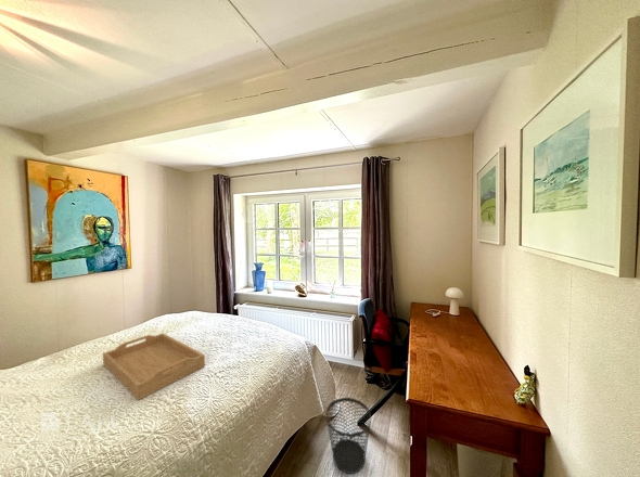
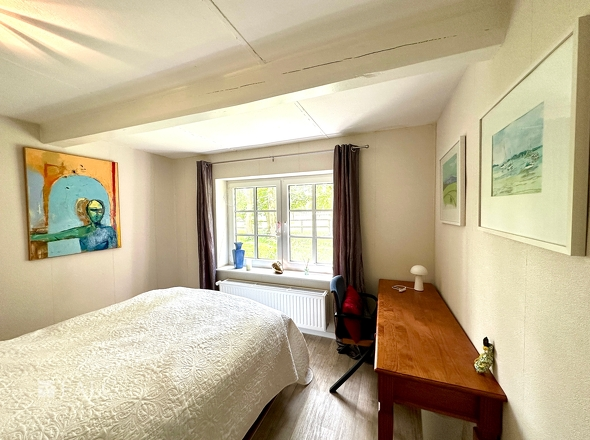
- serving tray [102,332,206,401]
- wastebasket [325,397,372,475]
